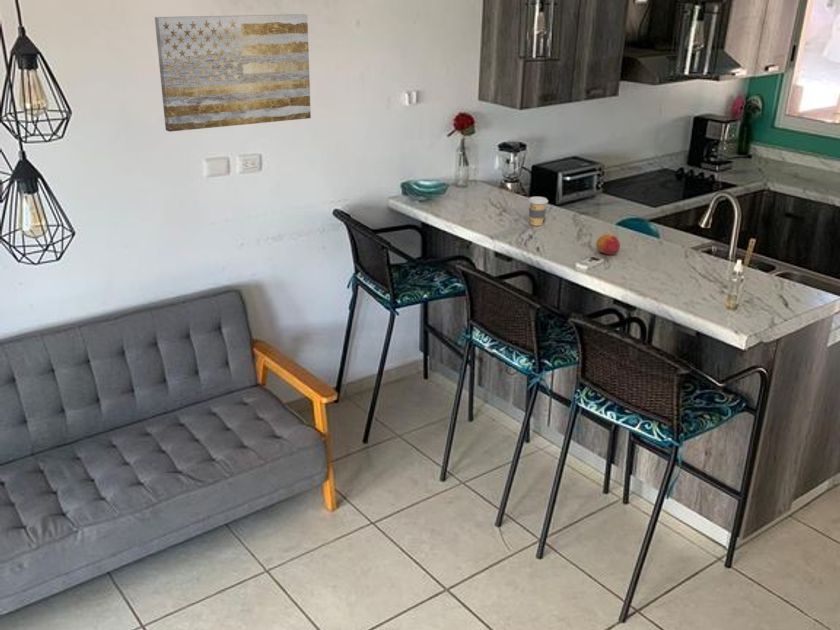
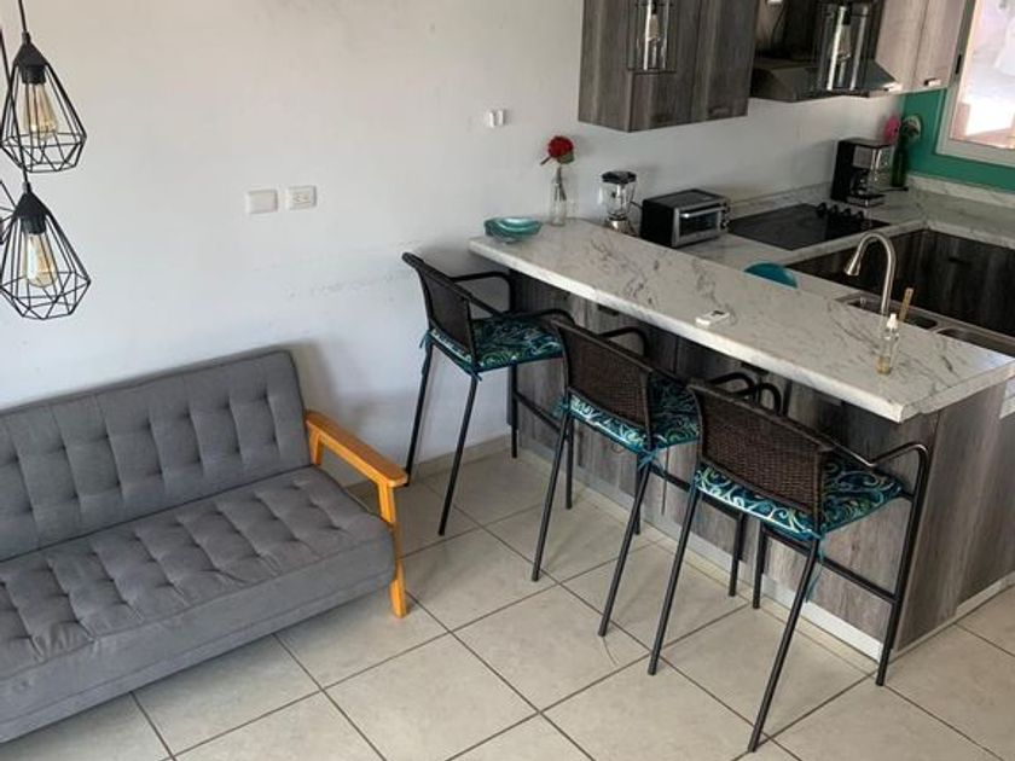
- wall art [154,13,312,133]
- fruit [595,233,621,256]
- coffee cup [527,196,549,227]
